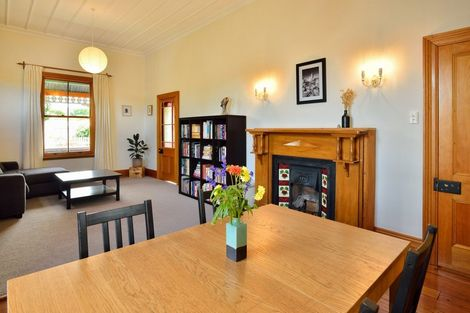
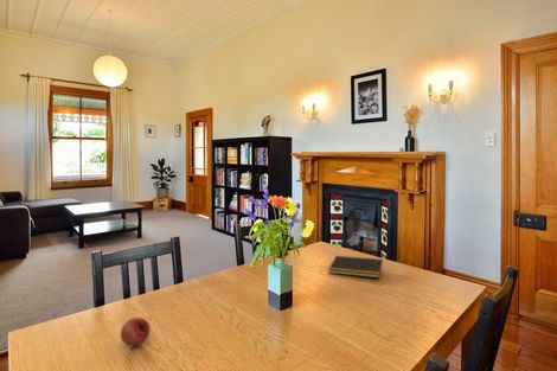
+ fruit [120,316,152,347]
+ notepad [327,255,384,279]
